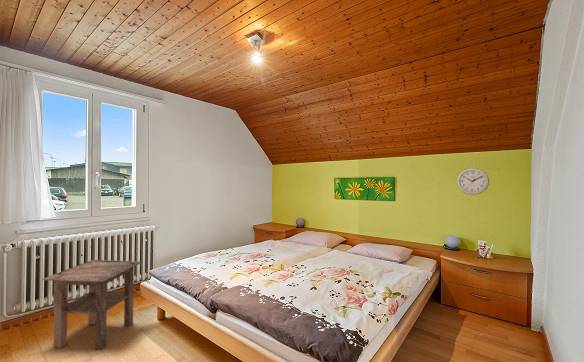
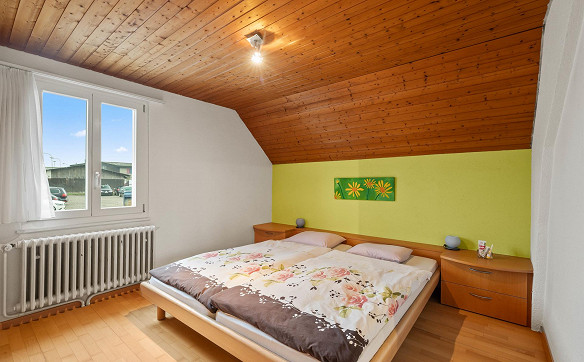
- side table [41,259,143,351]
- wall clock [456,167,490,196]
